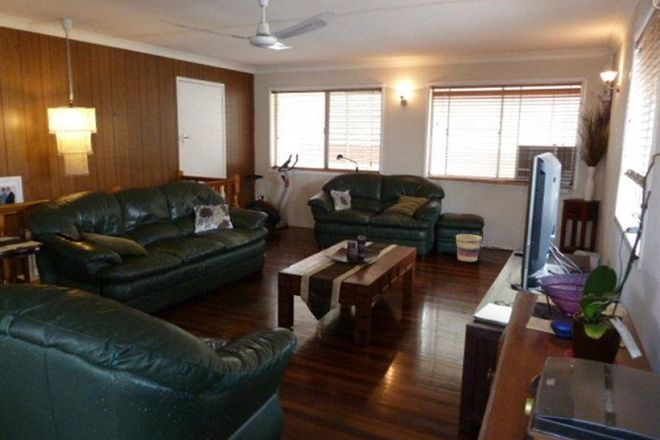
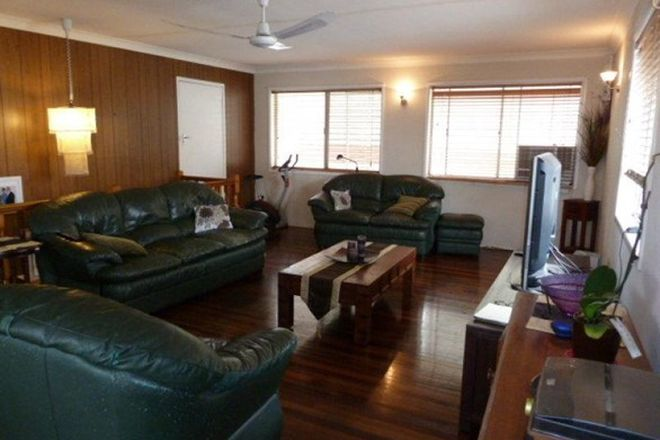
- basket [455,233,483,262]
